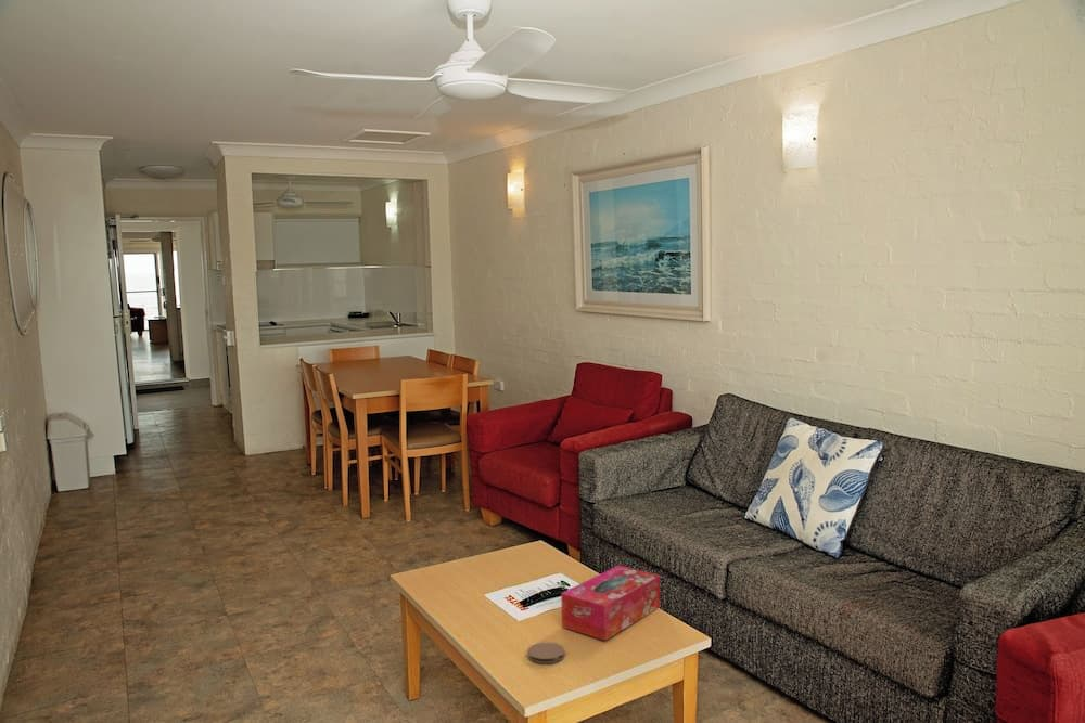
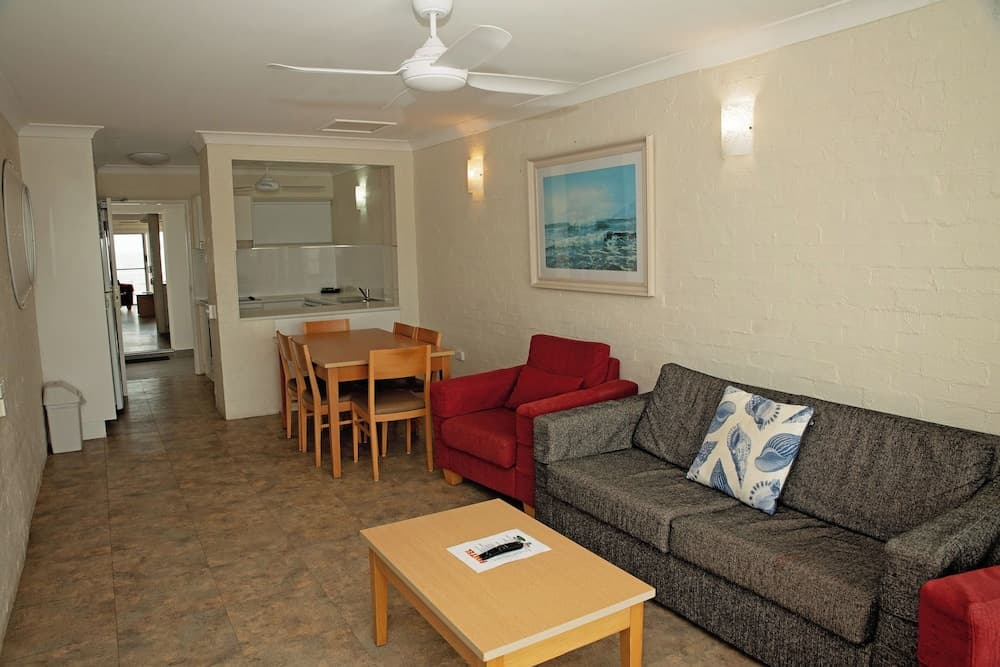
- tissue box [560,565,662,642]
- coaster [526,641,565,664]
